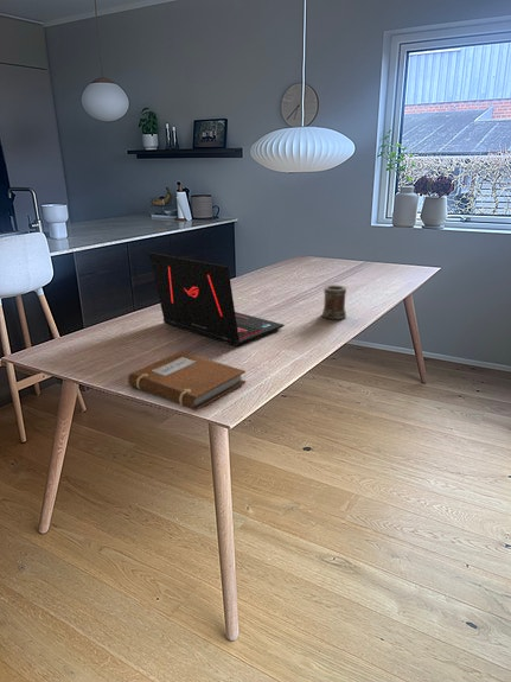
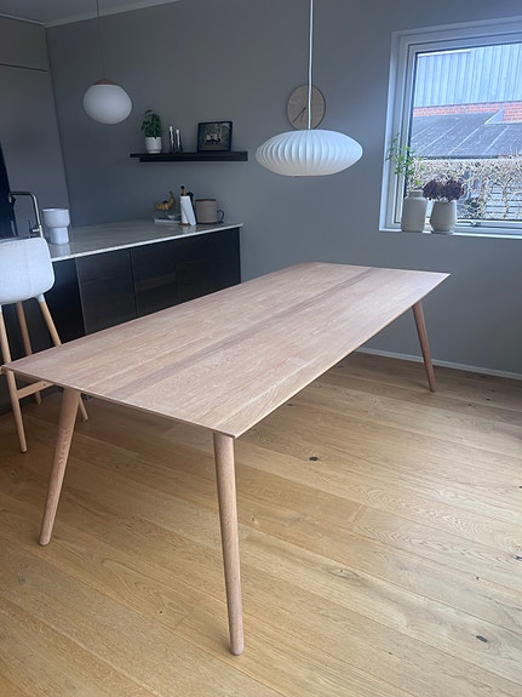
- laptop [148,251,286,348]
- notebook [127,351,247,412]
- mug [321,283,347,320]
